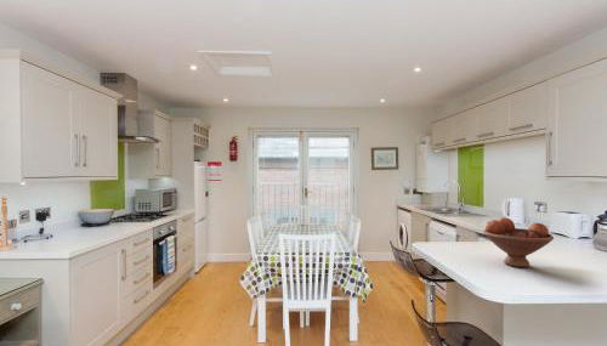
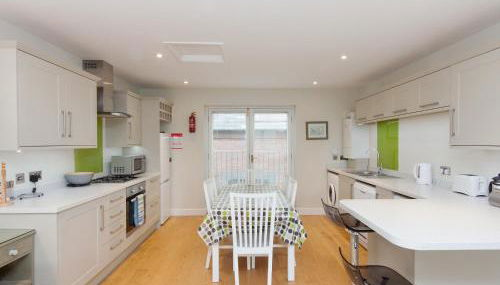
- fruit bowl [482,216,555,268]
